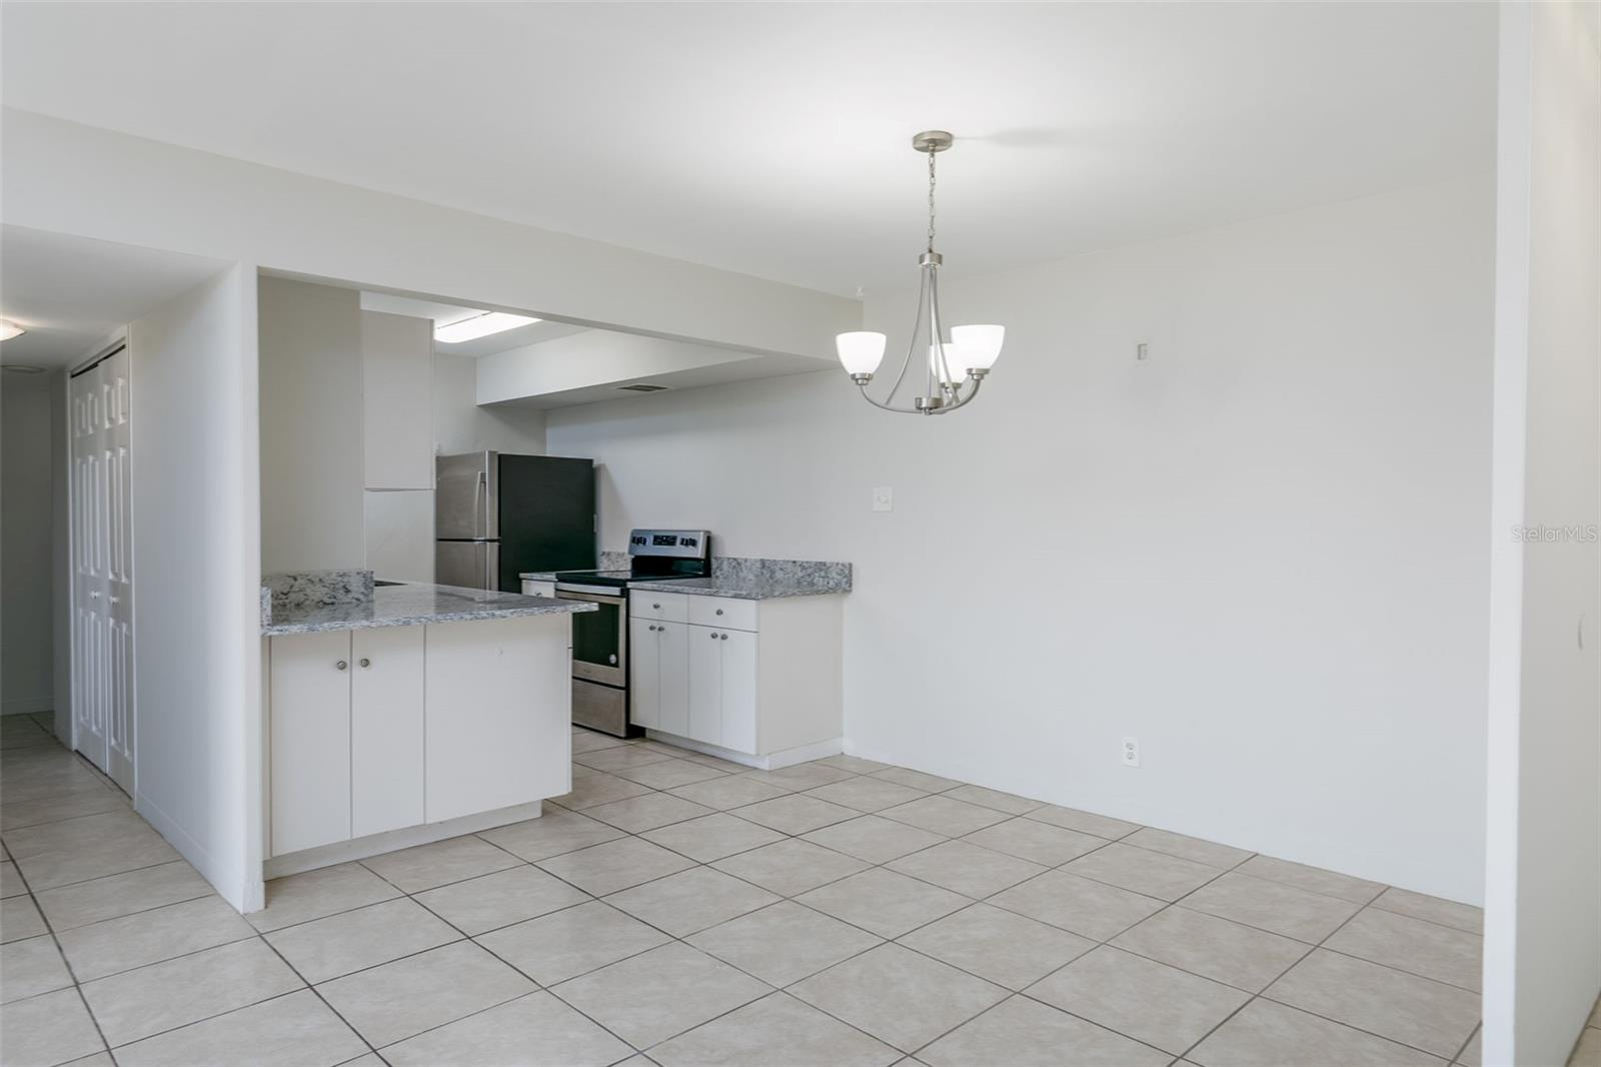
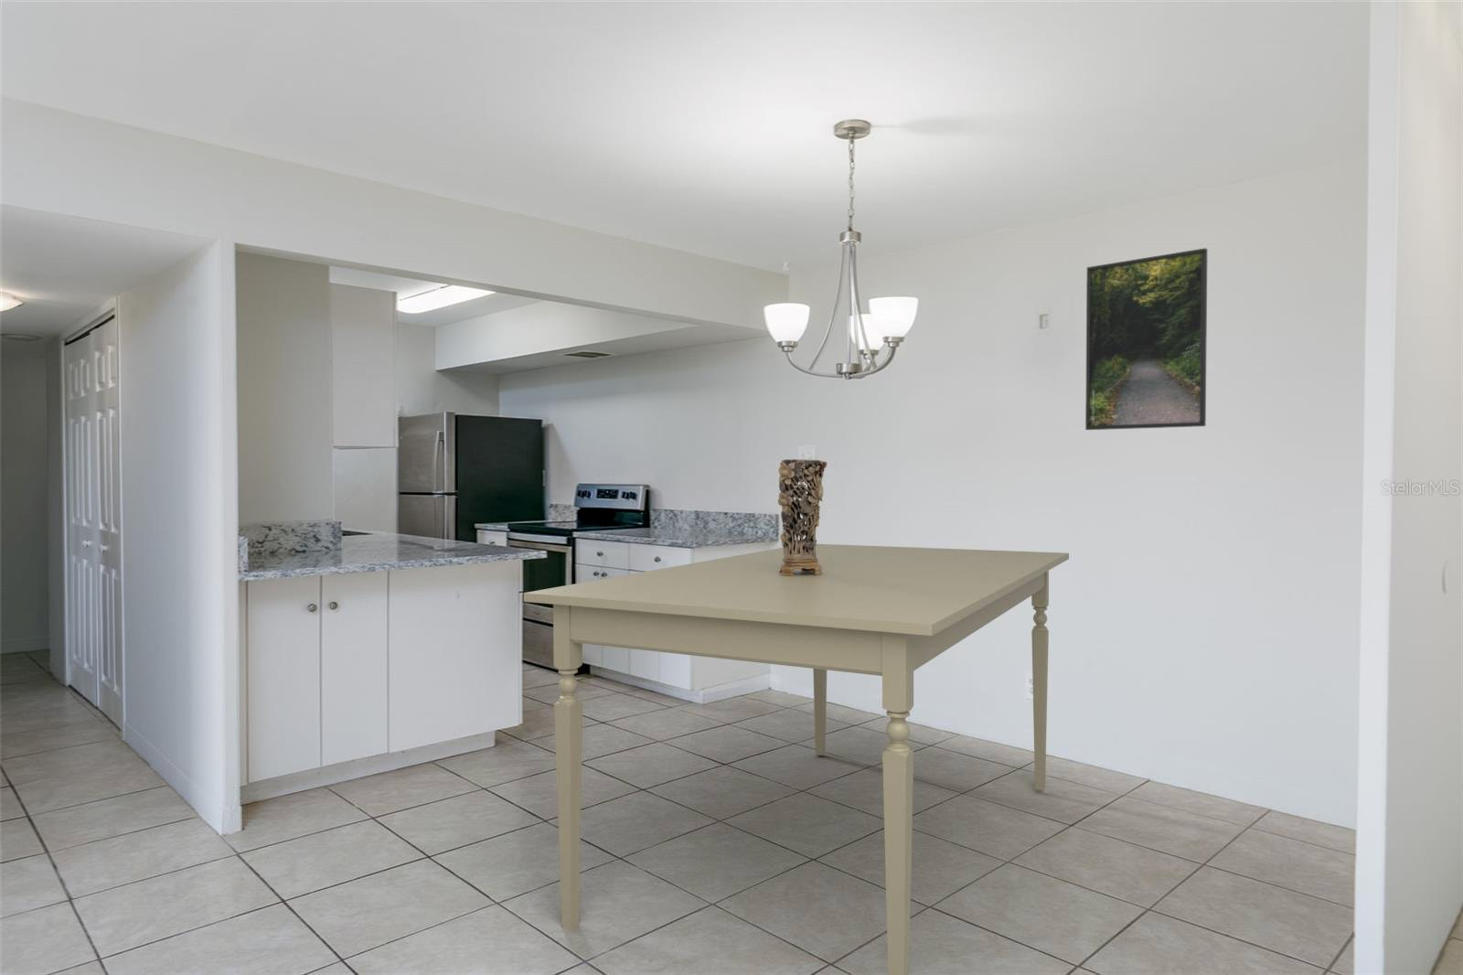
+ dining table [523,543,1070,975]
+ decorative vase [778,458,828,577]
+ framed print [1084,247,1207,431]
